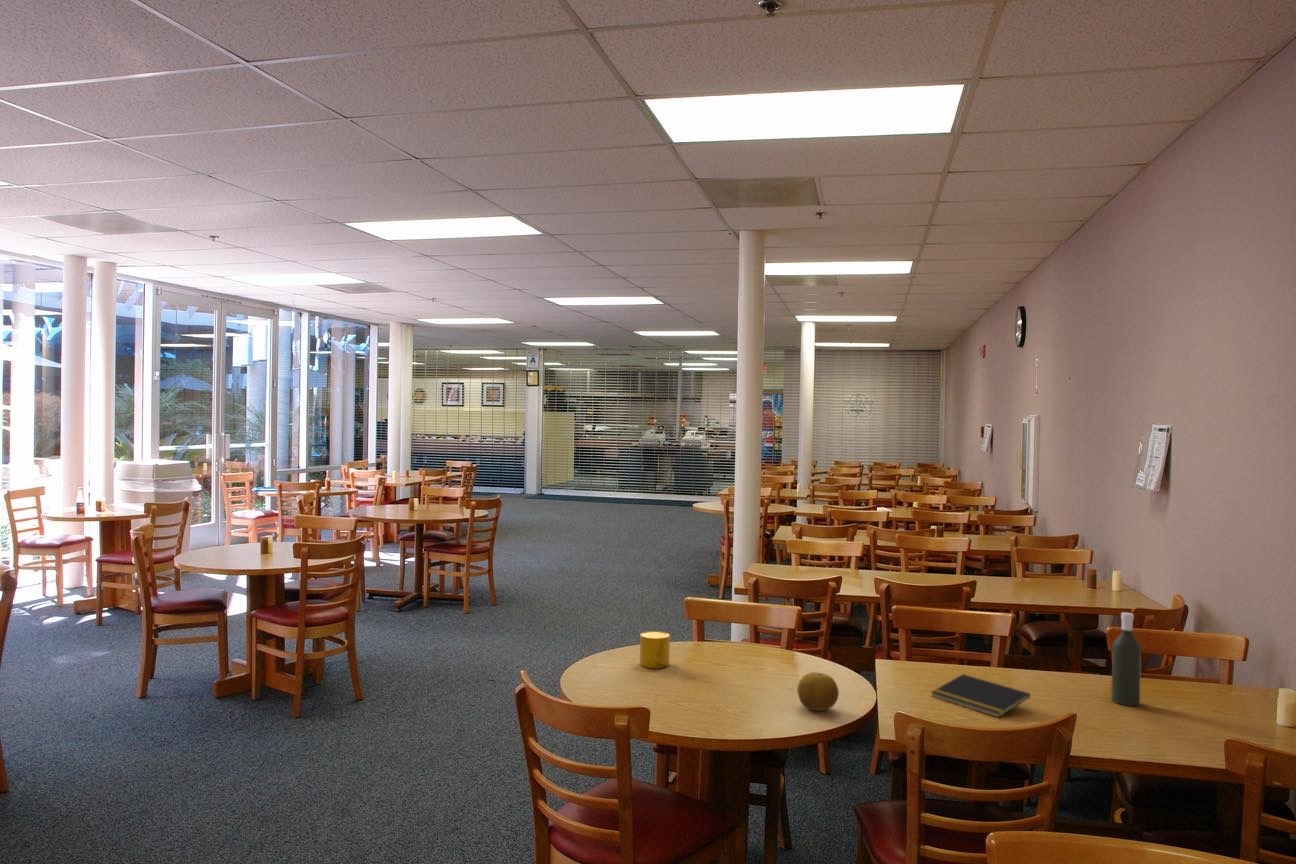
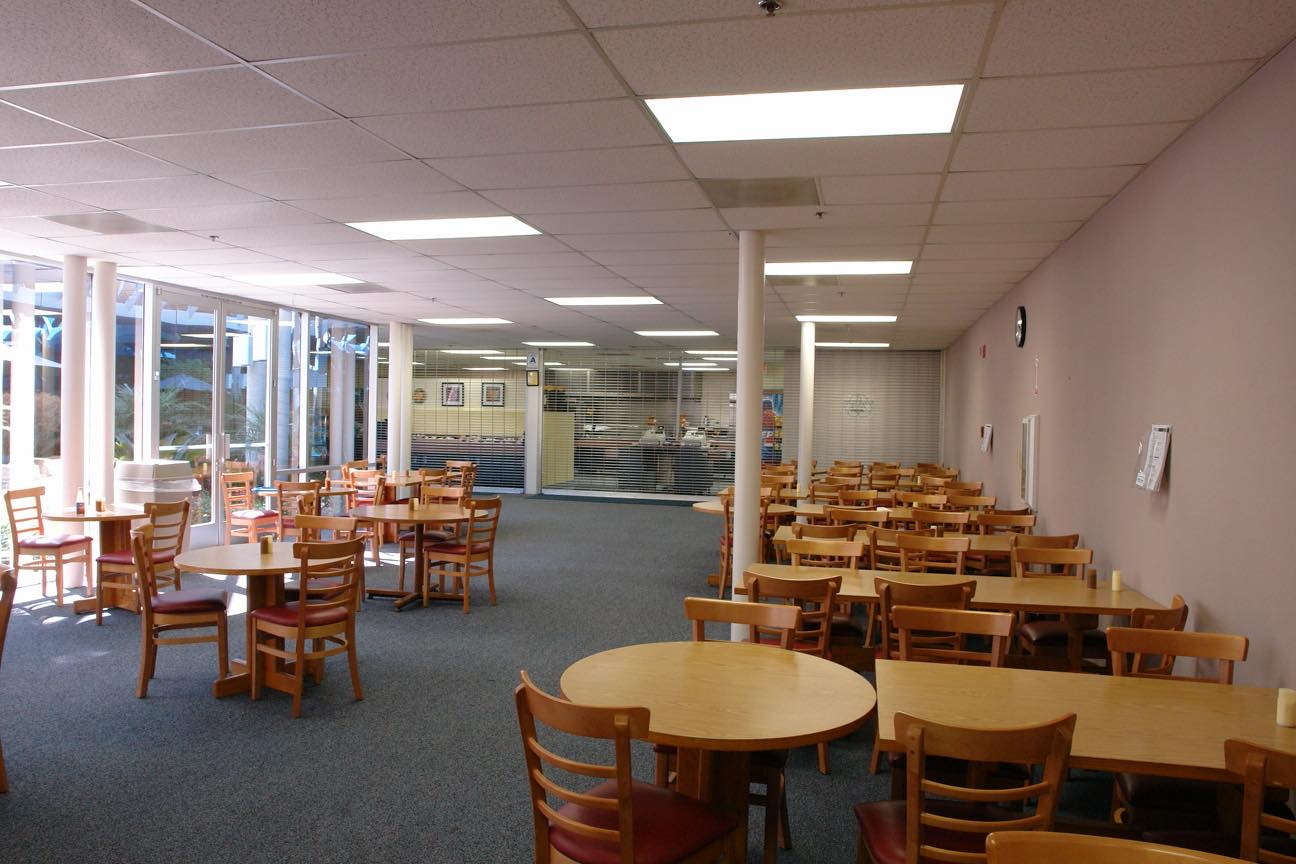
- cup [639,630,671,669]
- fruit [796,671,840,712]
- bottle [1110,611,1142,707]
- notepad [930,673,1031,719]
